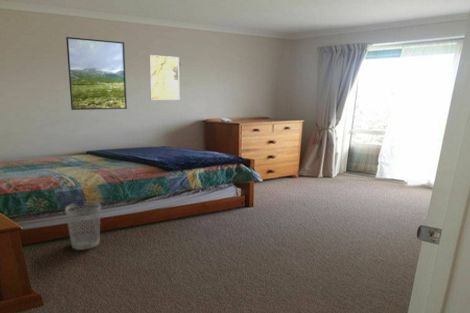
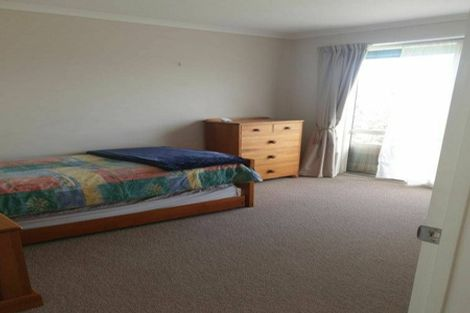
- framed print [65,36,128,111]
- wastebasket [64,200,102,251]
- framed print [148,54,180,101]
